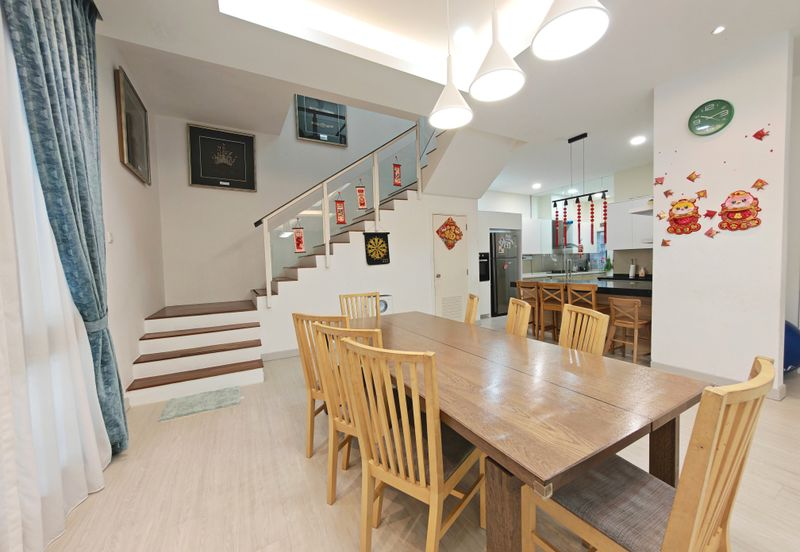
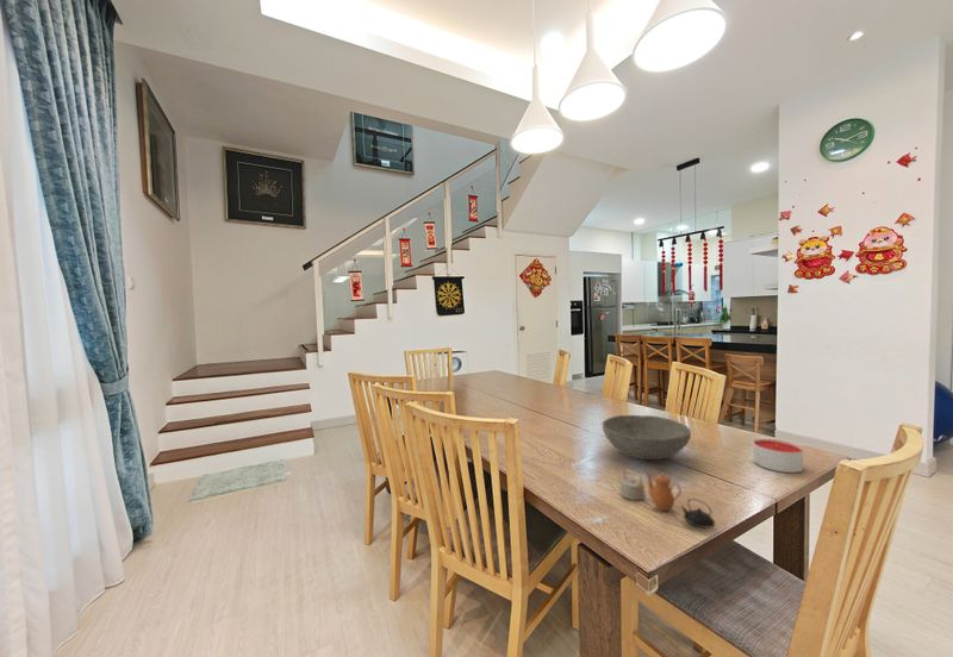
+ candle [752,438,804,474]
+ bowl [600,414,692,461]
+ teapot [617,469,716,530]
